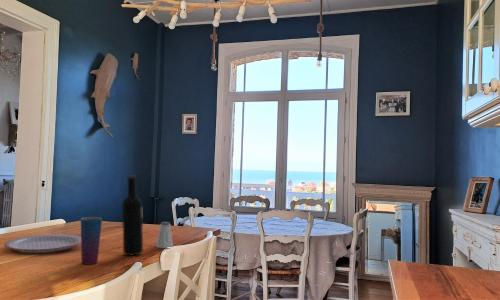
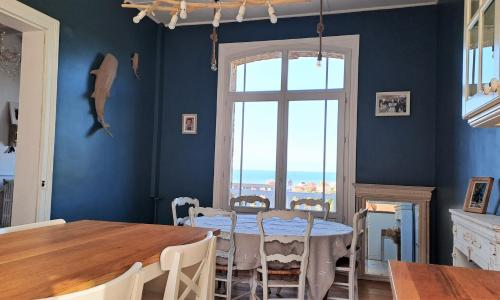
- cup [80,216,103,266]
- saltshaker [155,221,174,249]
- wine bottle [121,174,144,256]
- plate [3,233,81,254]
